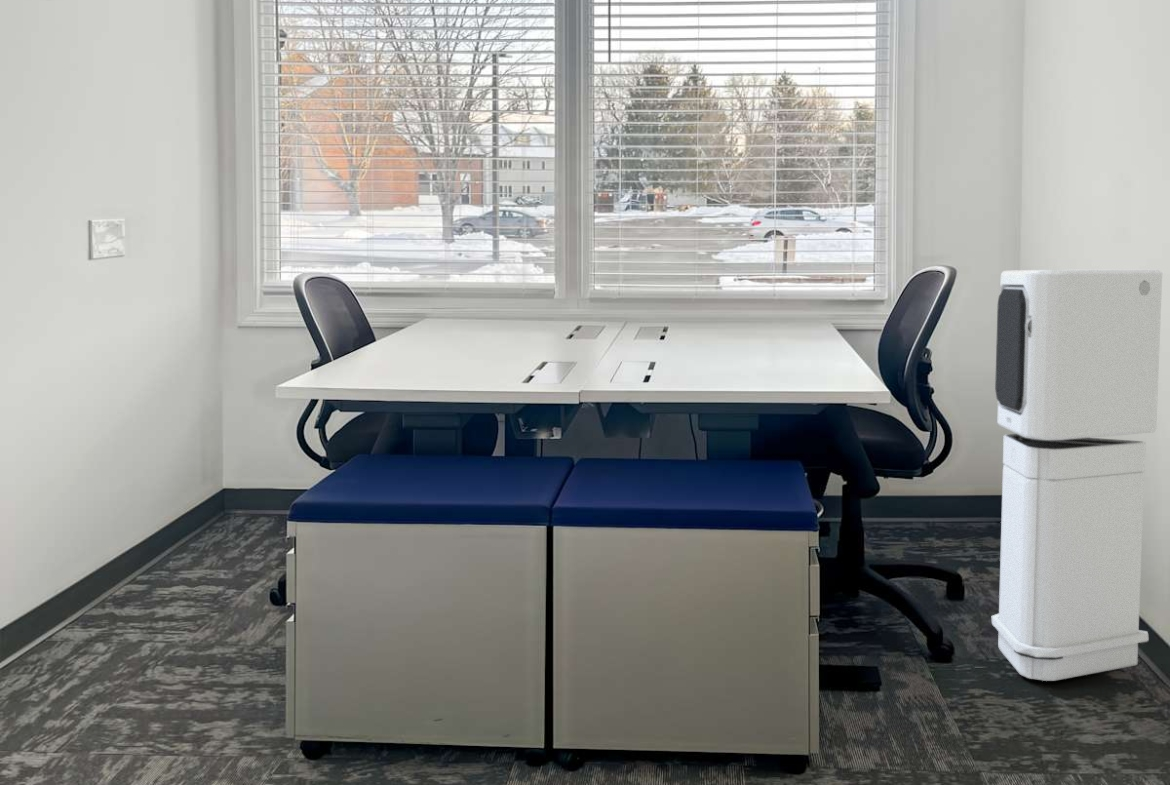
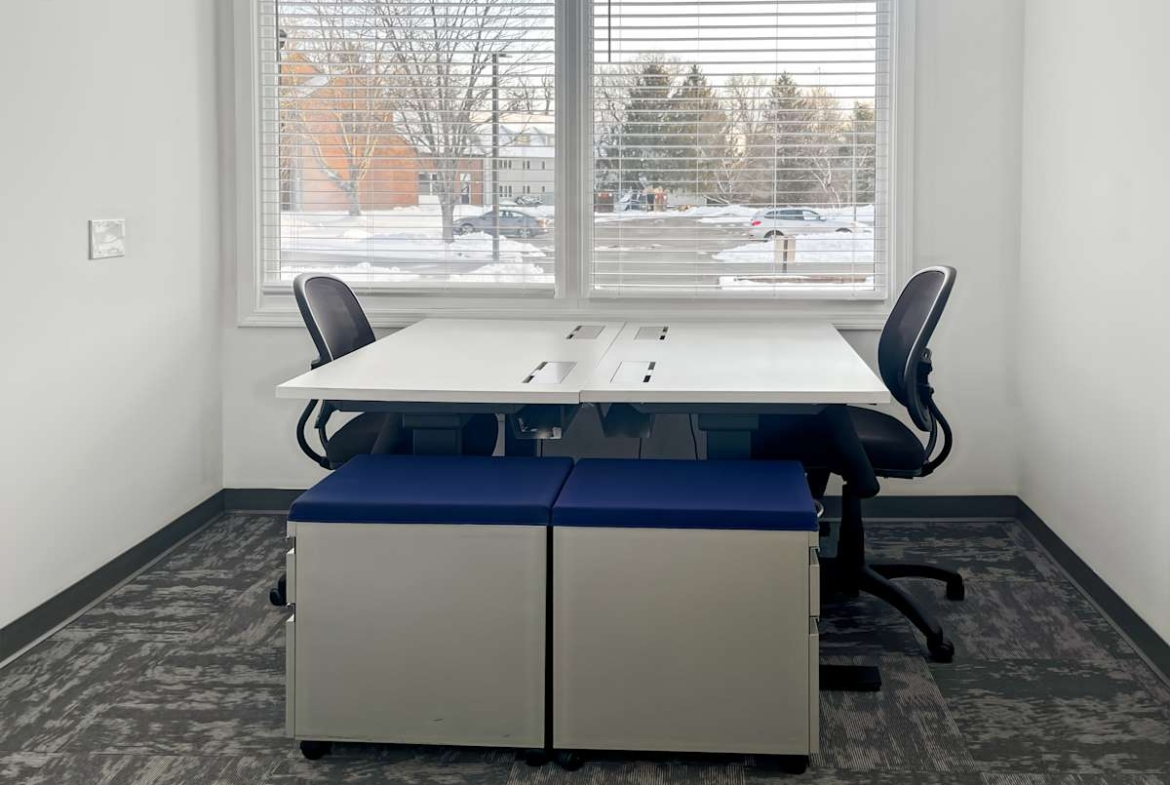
- air purifier [991,269,1163,682]
